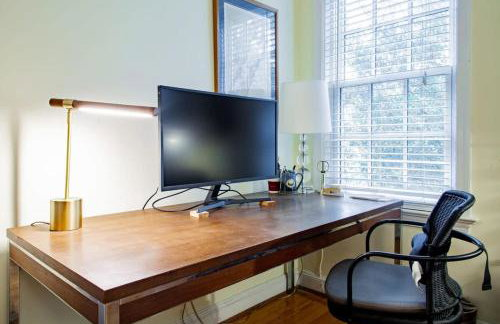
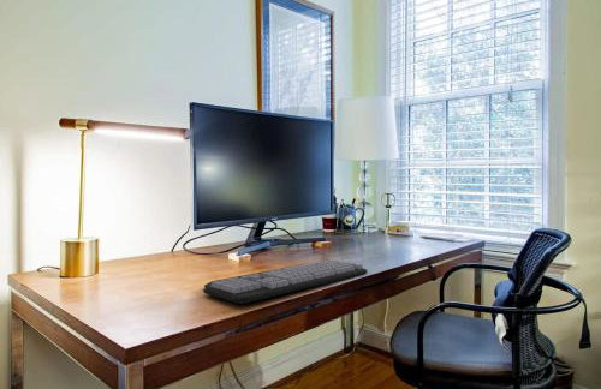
+ keyboard [202,259,369,304]
